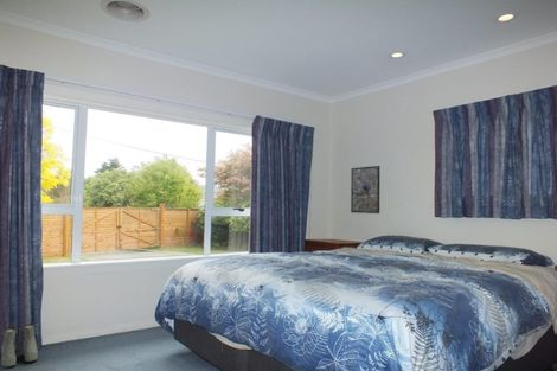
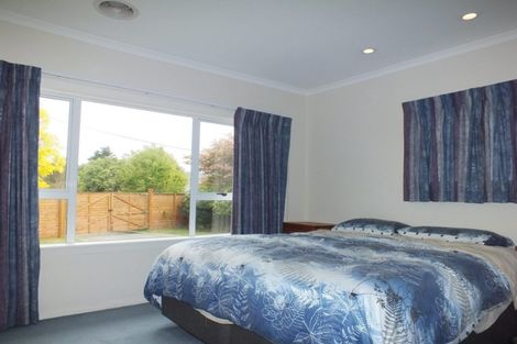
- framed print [350,165,382,215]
- boots [0,322,39,369]
